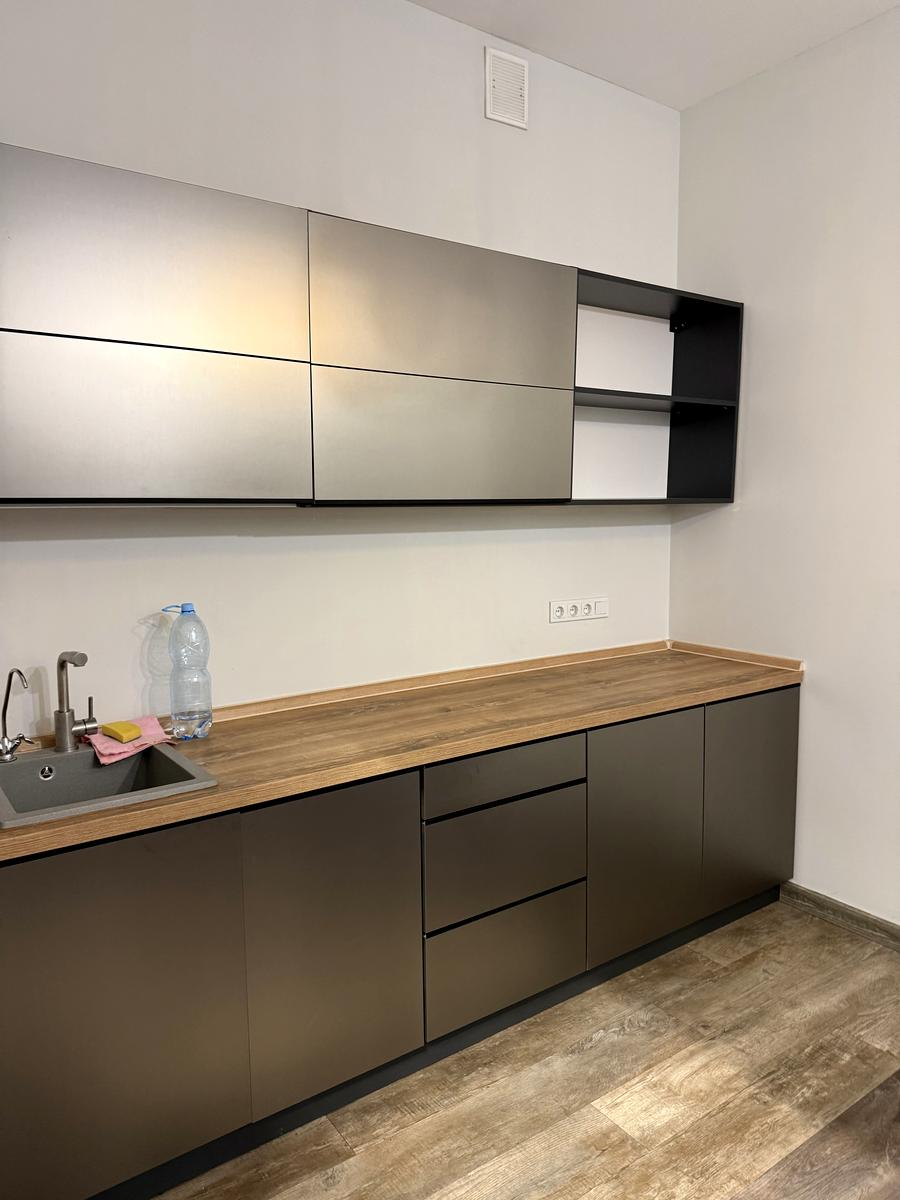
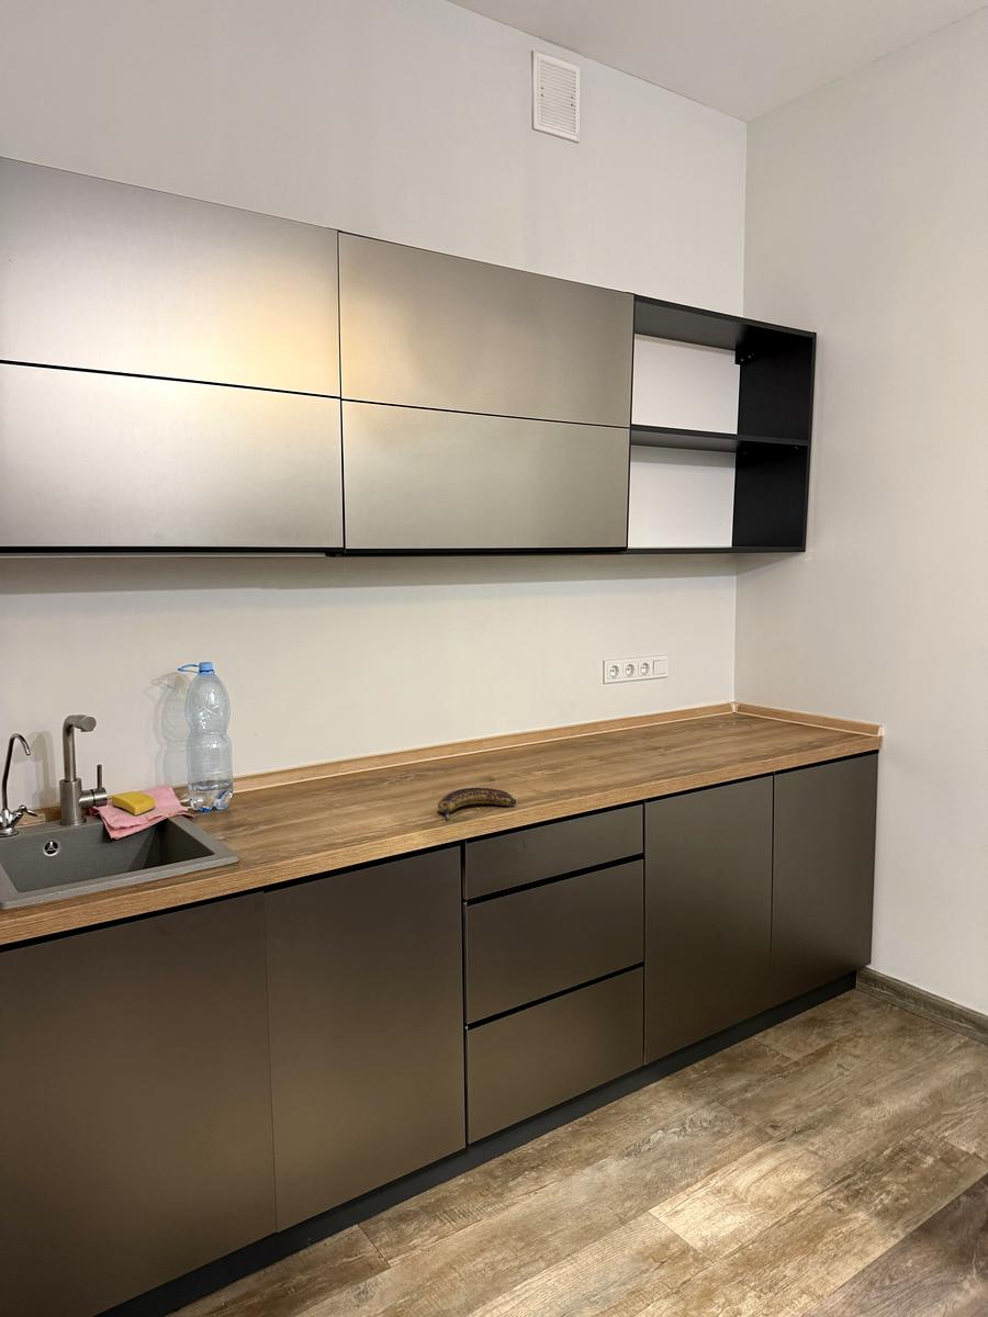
+ banana [437,787,517,821]
